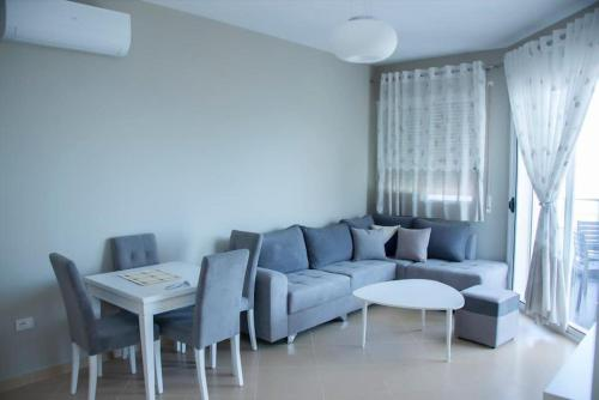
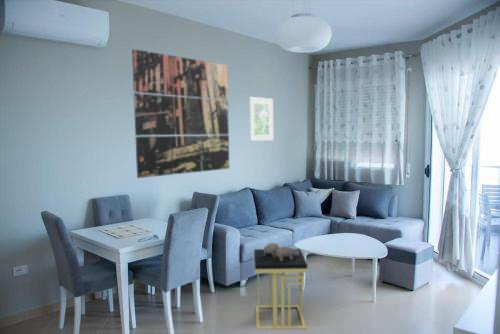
+ wall art [131,48,230,179]
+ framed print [248,96,274,142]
+ side table [253,242,308,330]
